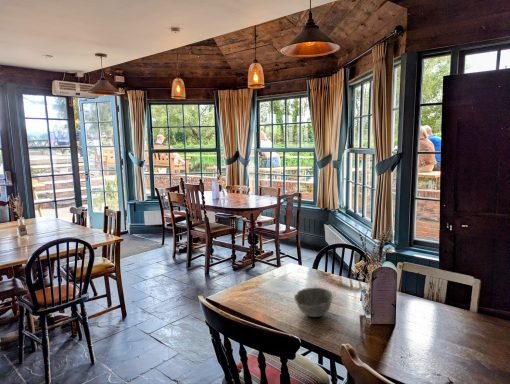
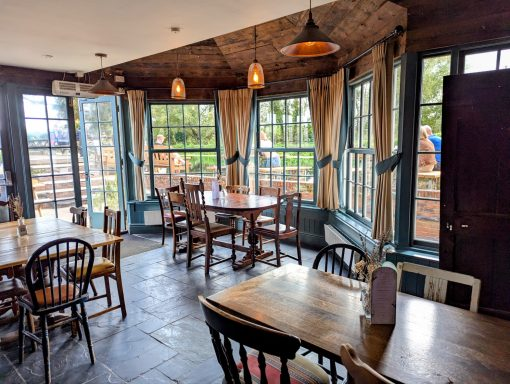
- bowl [293,287,334,318]
